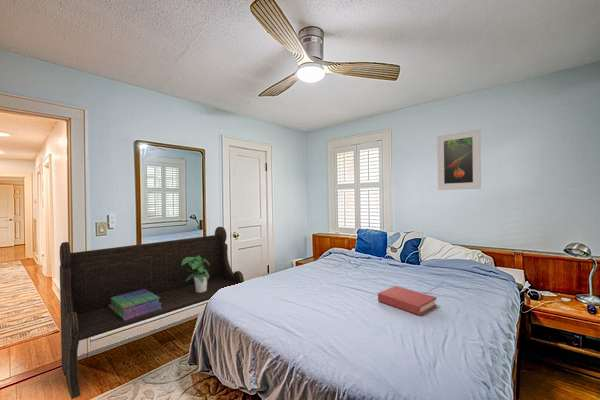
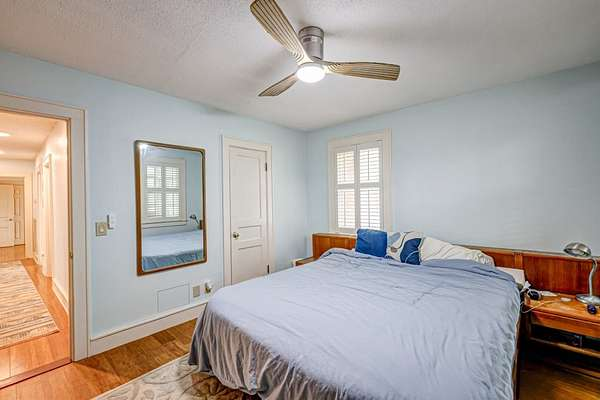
- hardback book [377,285,438,316]
- potted plant [181,255,210,293]
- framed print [436,128,482,191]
- bench [59,226,245,400]
- stack of books [109,289,162,320]
